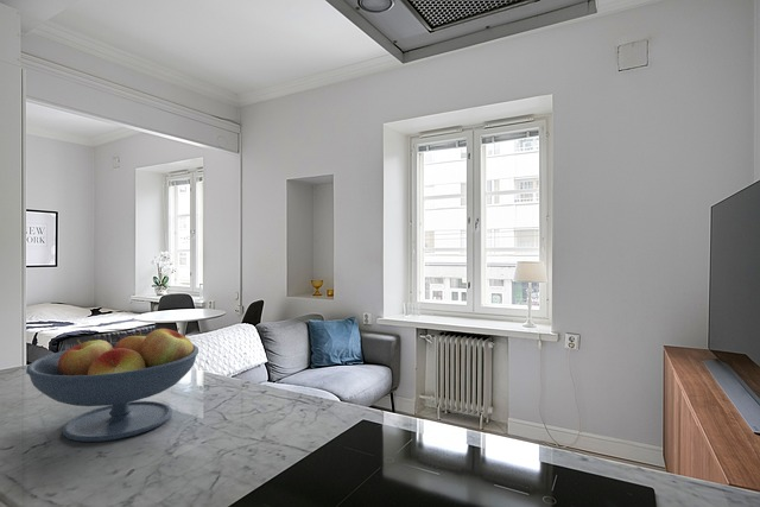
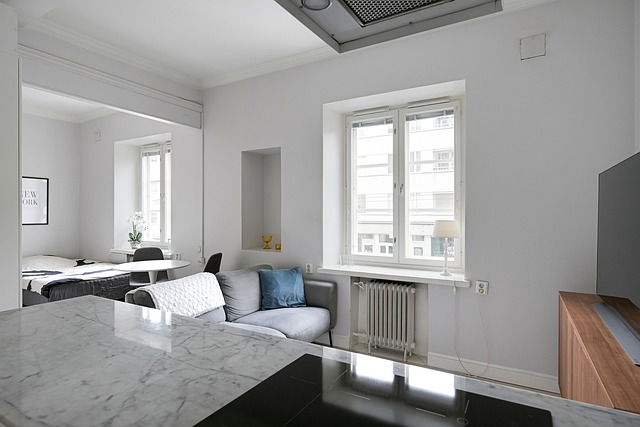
- fruit bowl [25,327,200,443]
